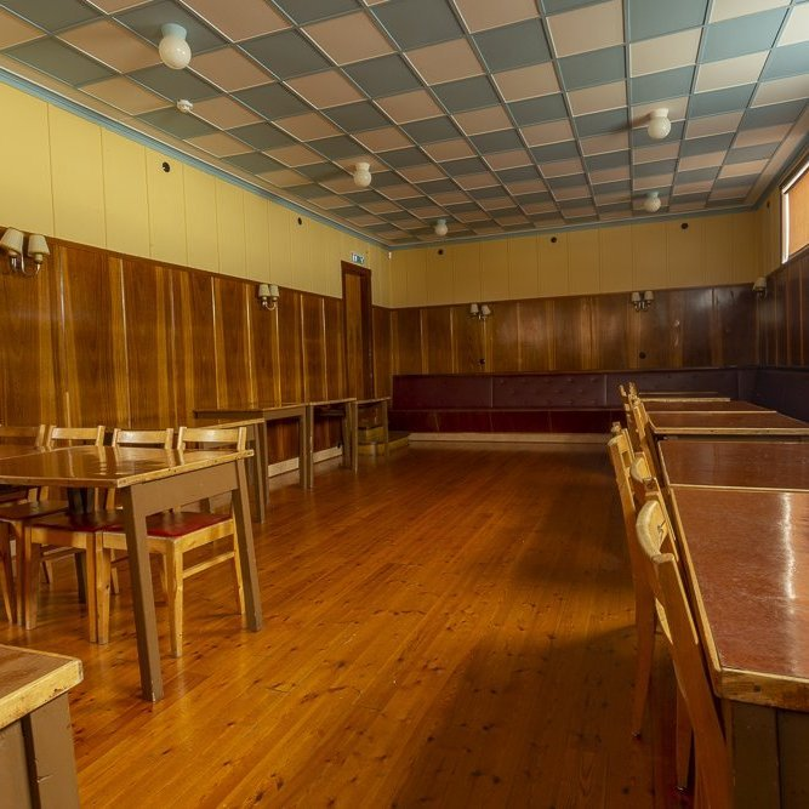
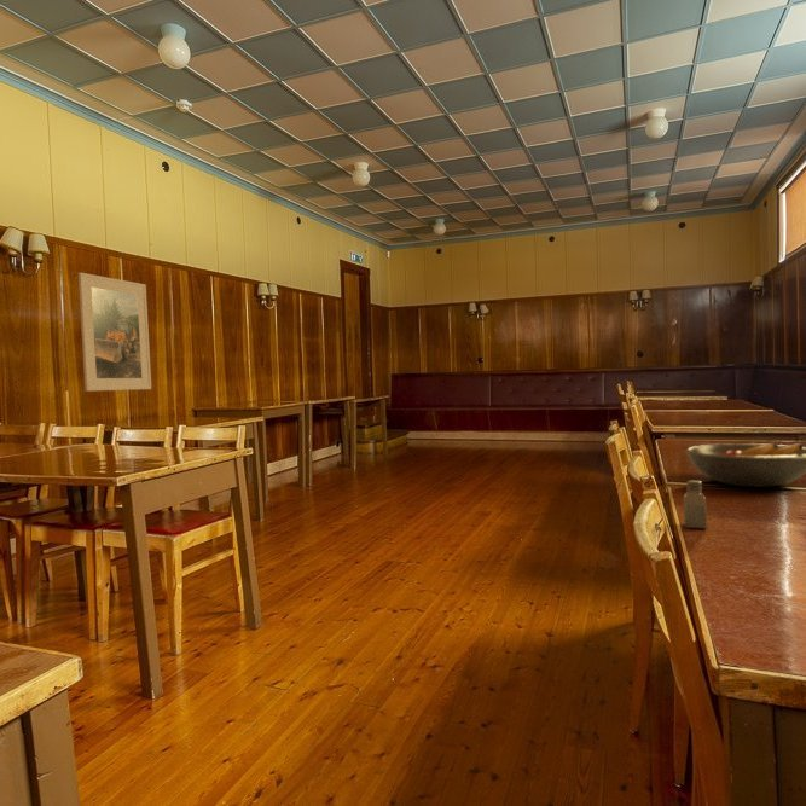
+ fruit bowl [684,442,806,488]
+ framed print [77,271,152,393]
+ saltshaker [683,480,708,529]
